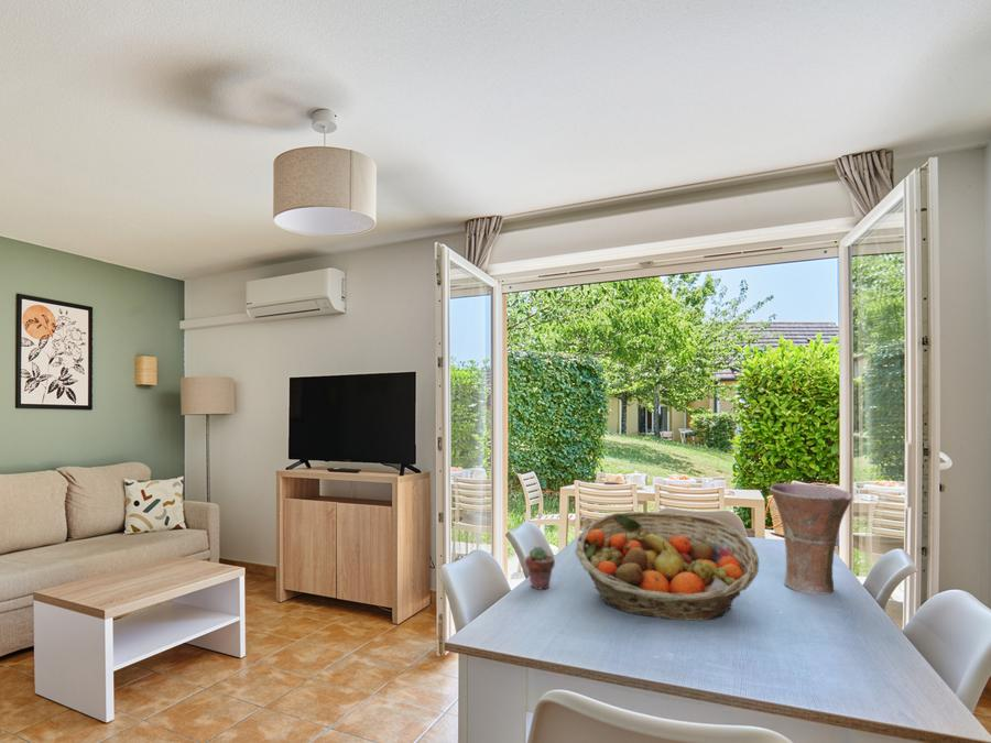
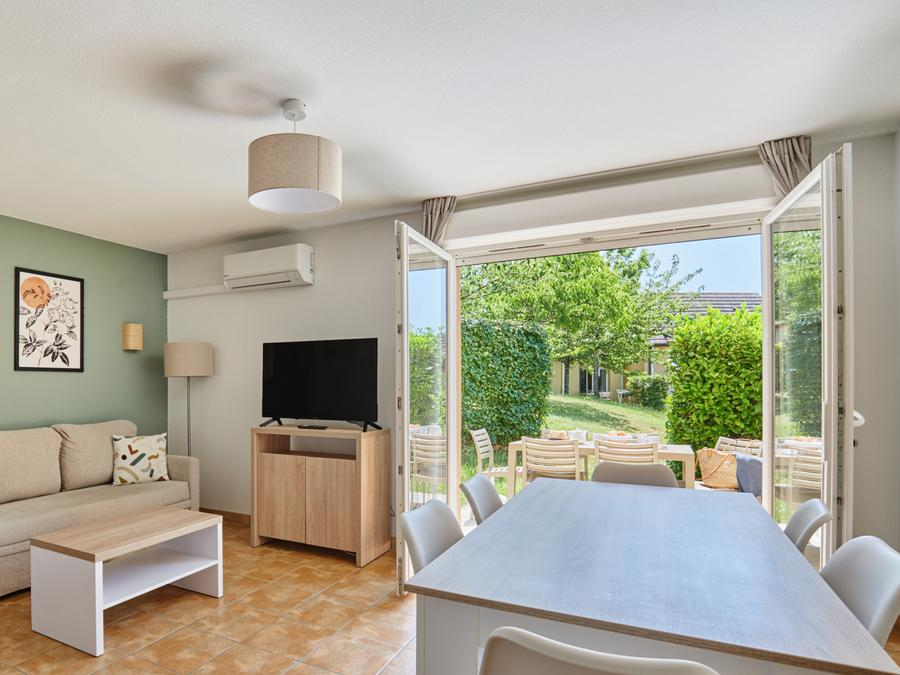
- potted succulent [524,545,556,591]
- vase [769,482,853,596]
- fruit basket [574,511,760,622]
